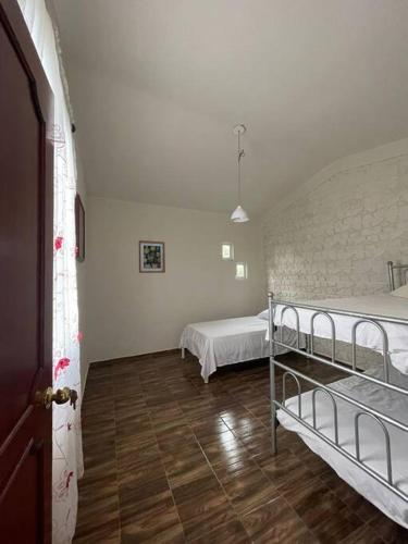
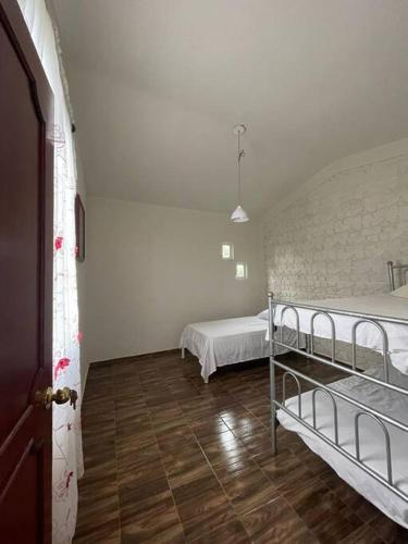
- wall art [138,239,166,274]
